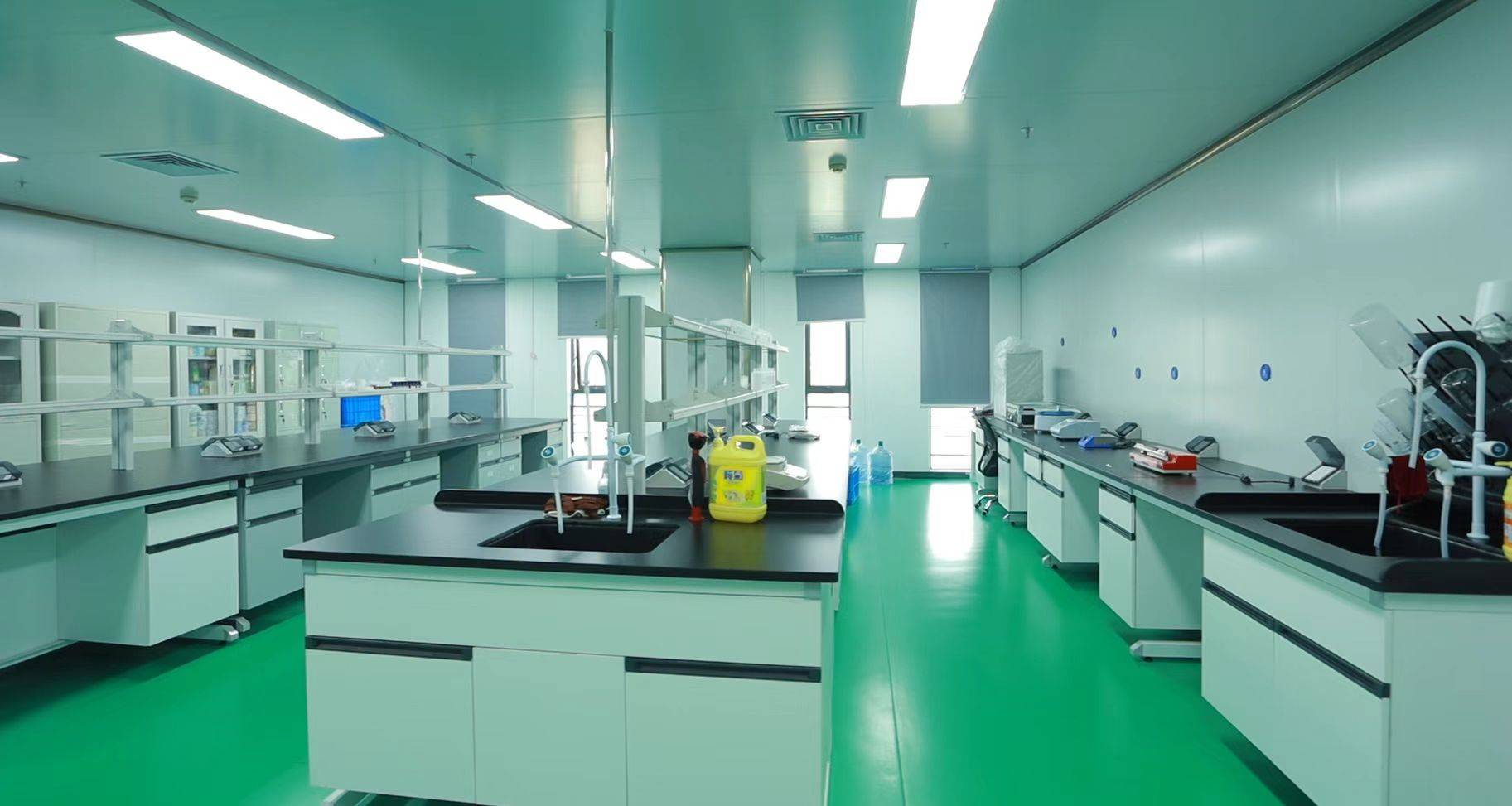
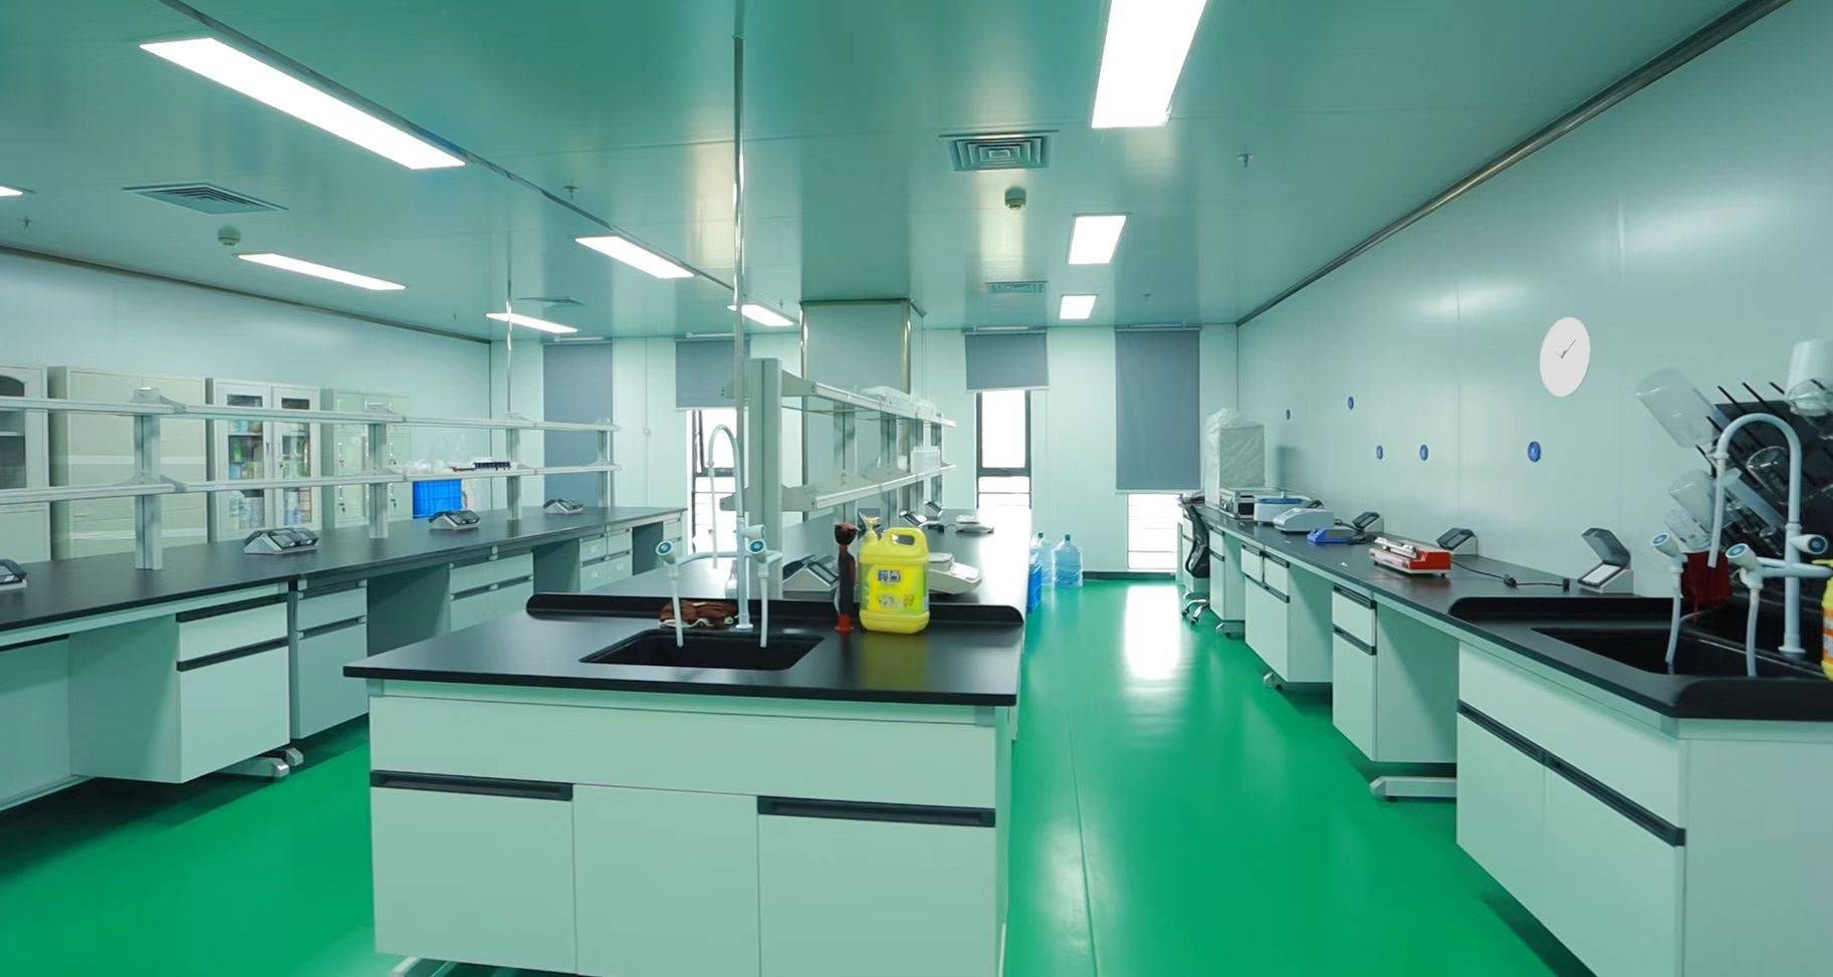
+ wall clock [1538,316,1592,398]
